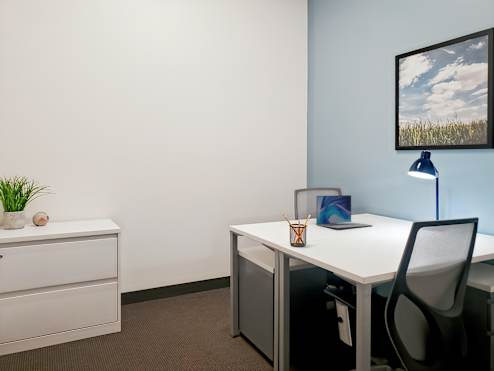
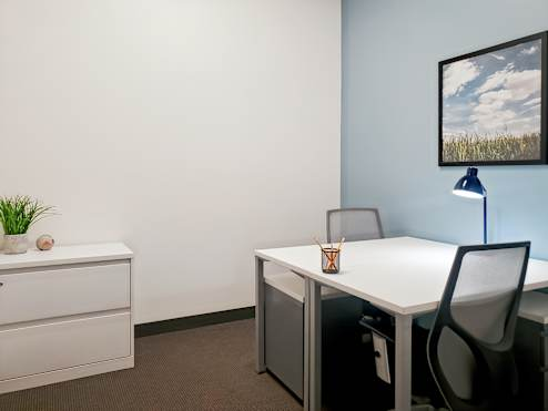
- laptop [315,194,374,229]
